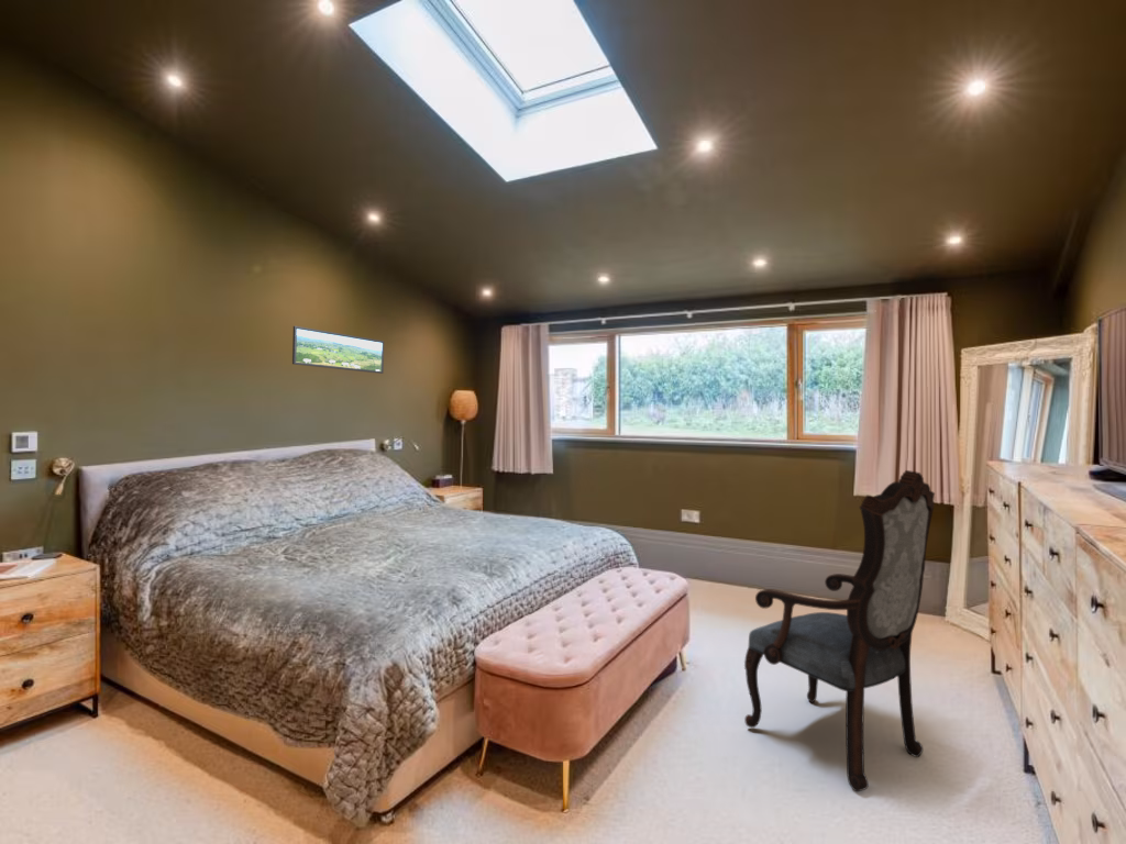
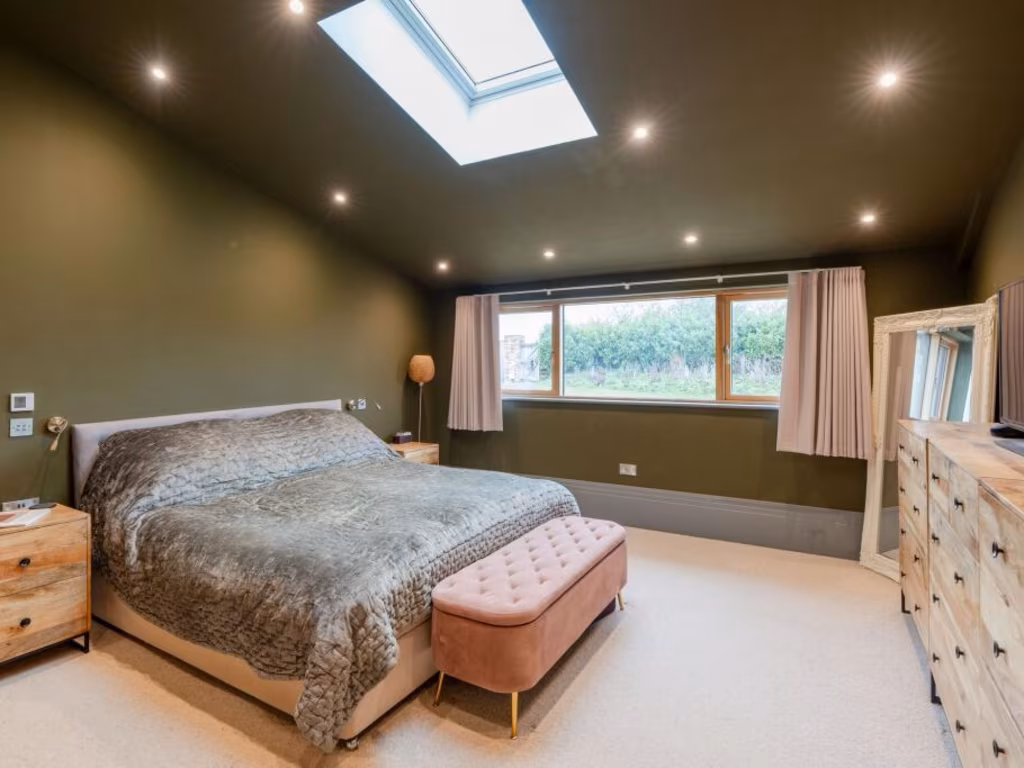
- armchair [743,469,936,793]
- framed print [291,325,385,375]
